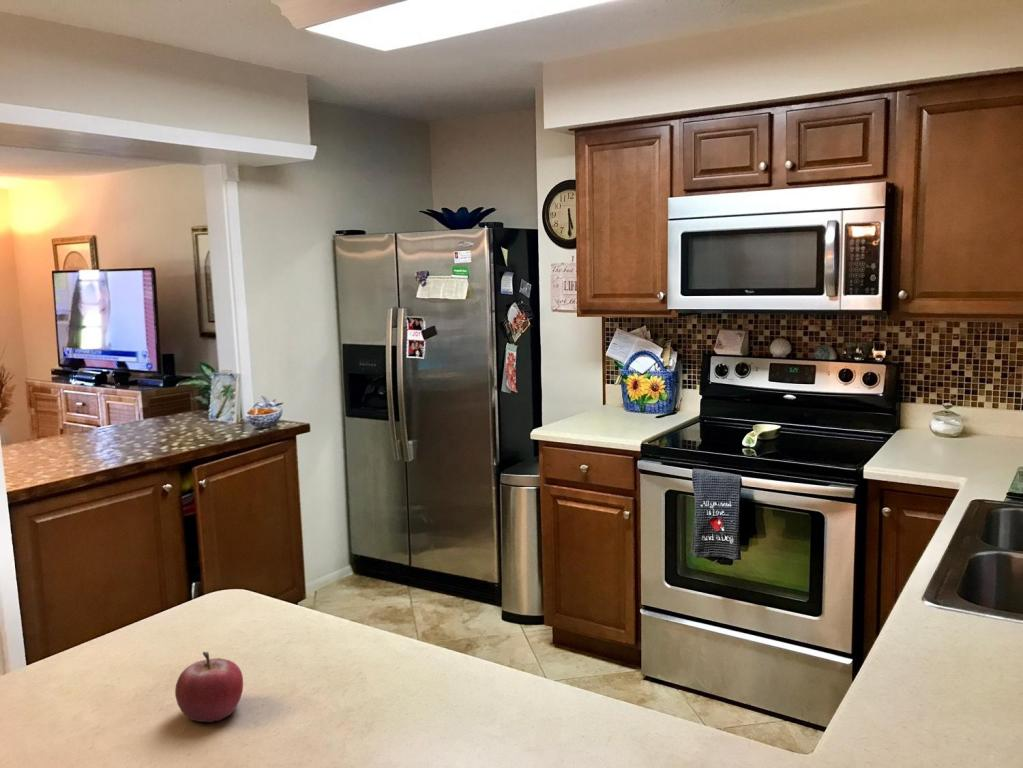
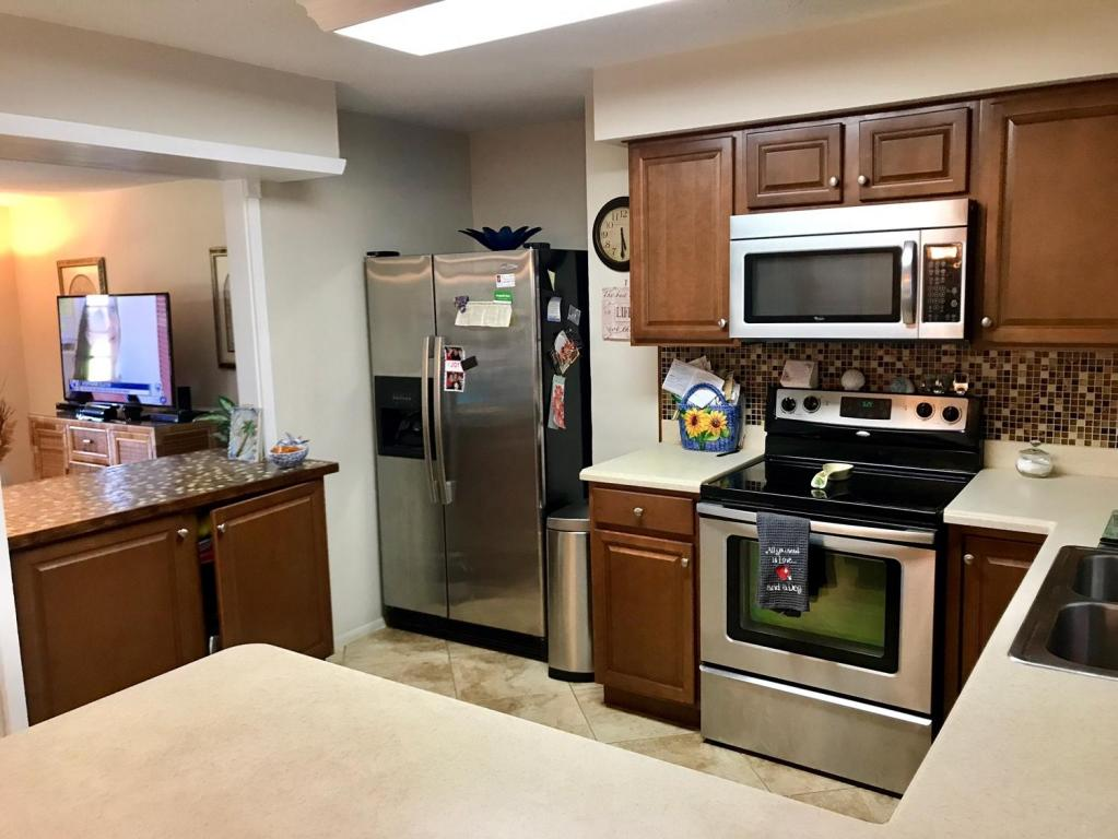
- fruit [174,651,244,723]
